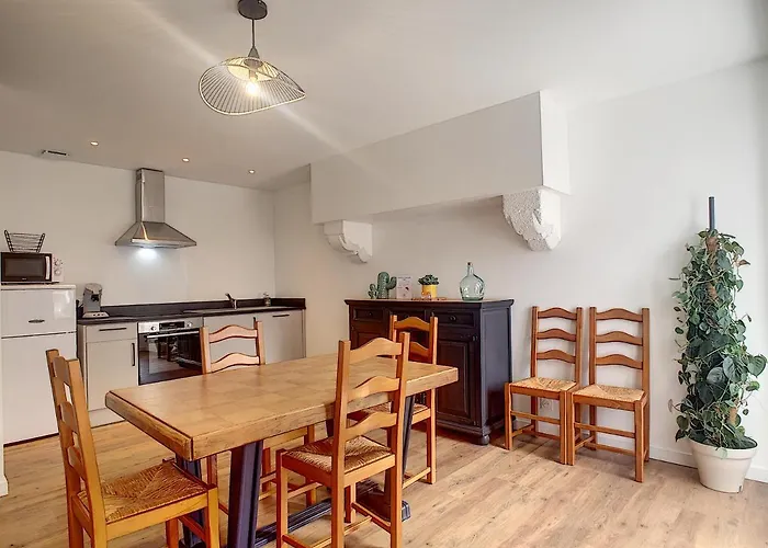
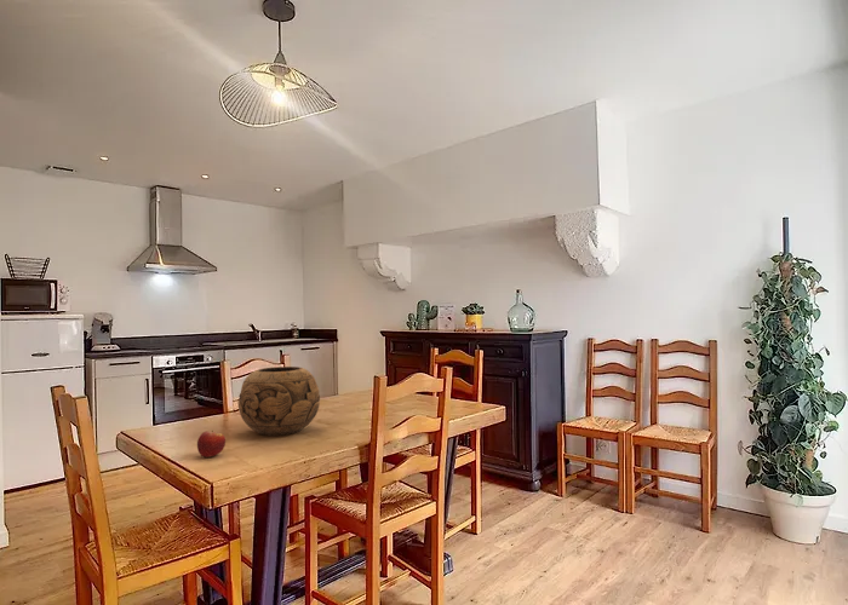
+ fruit [196,430,227,459]
+ decorative bowl [236,365,321,437]
